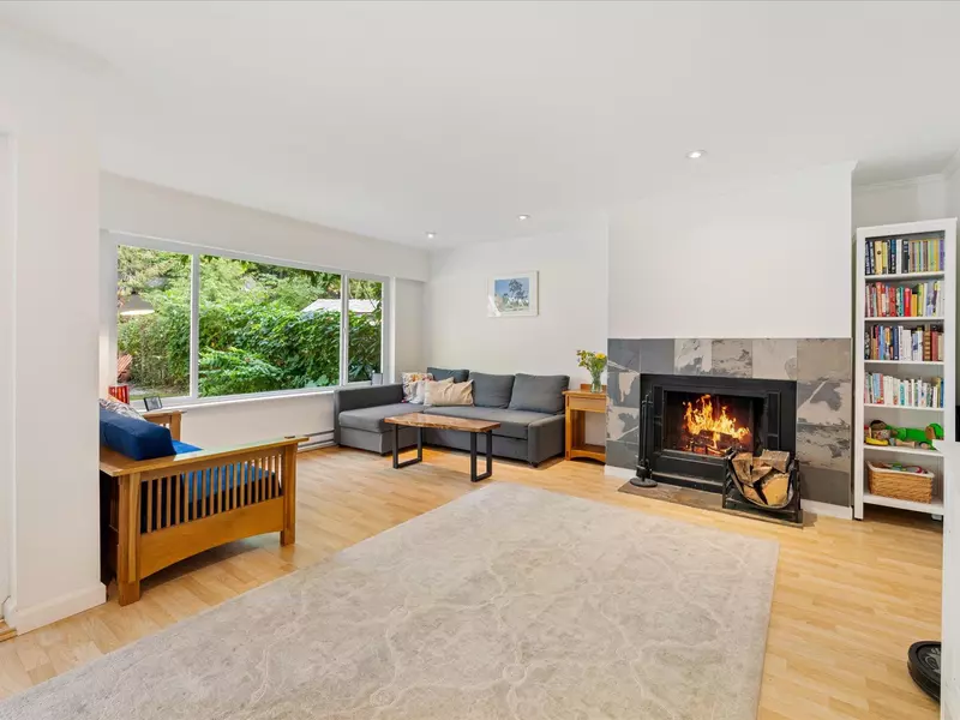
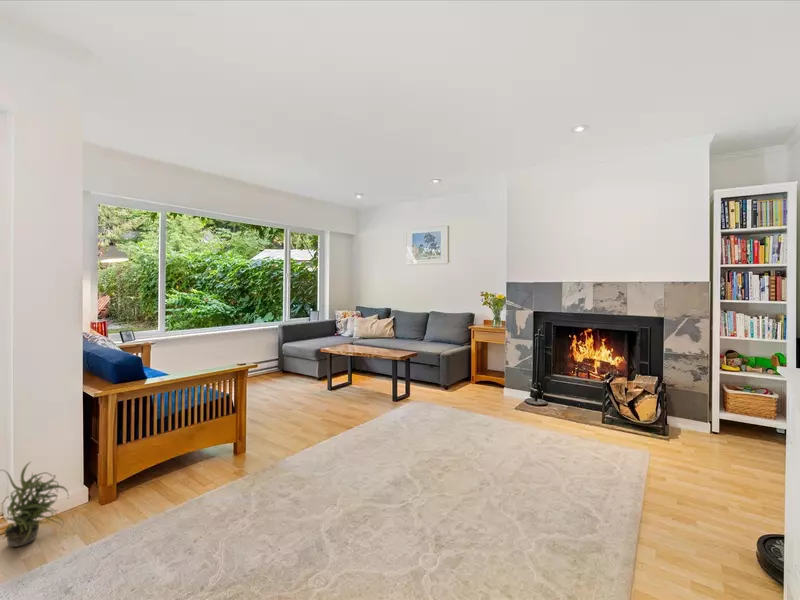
+ potted plant [0,461,69,548]
